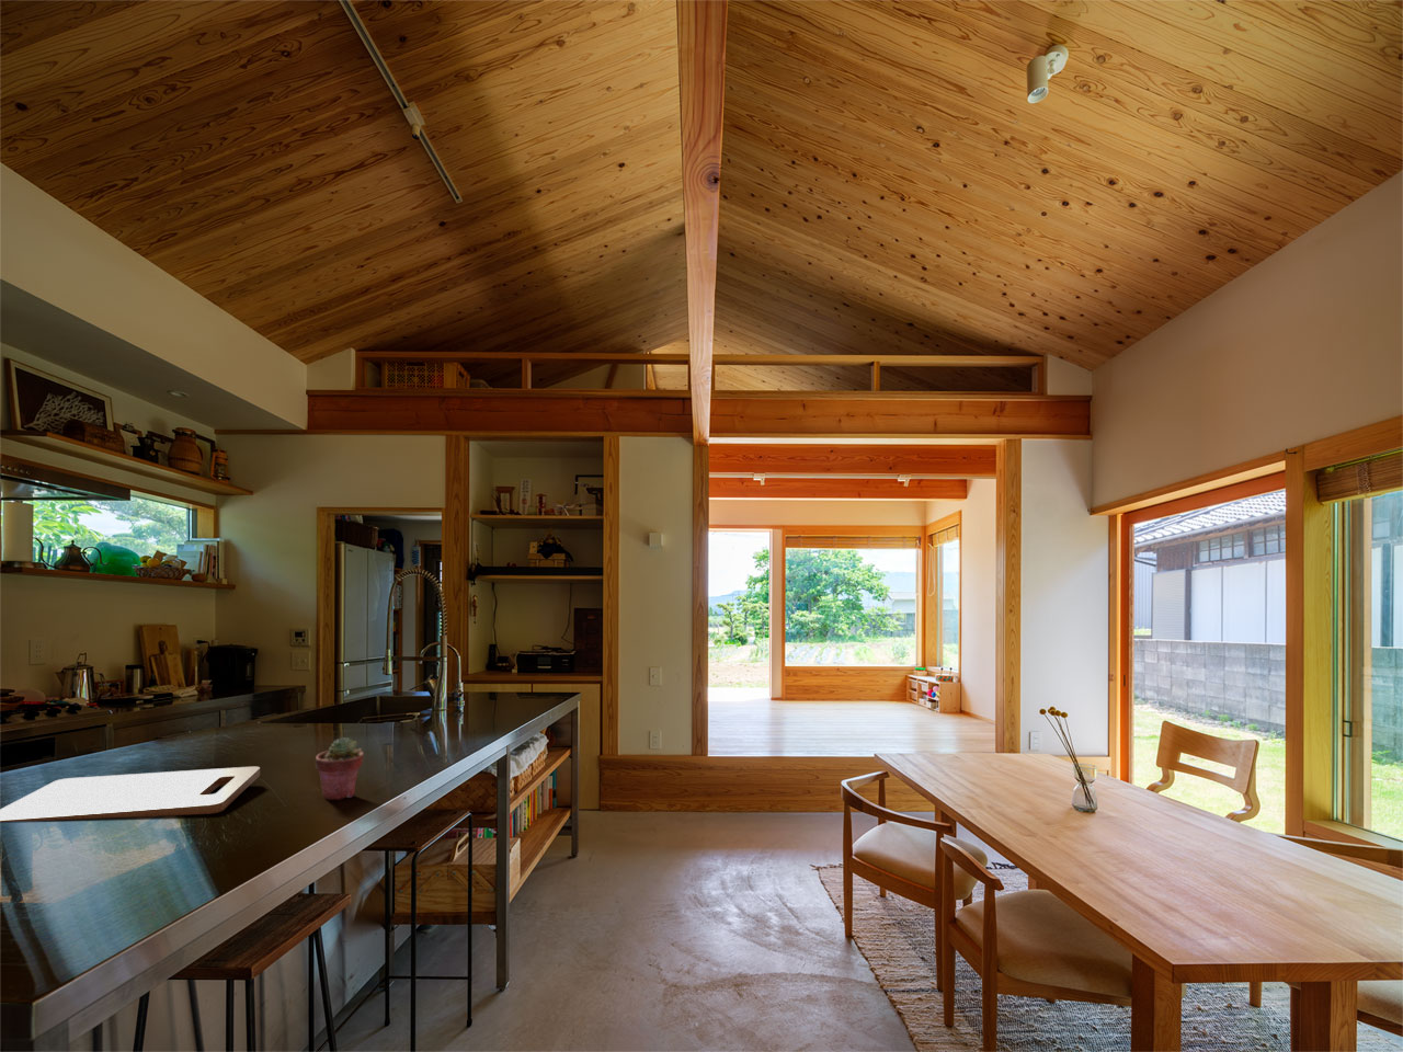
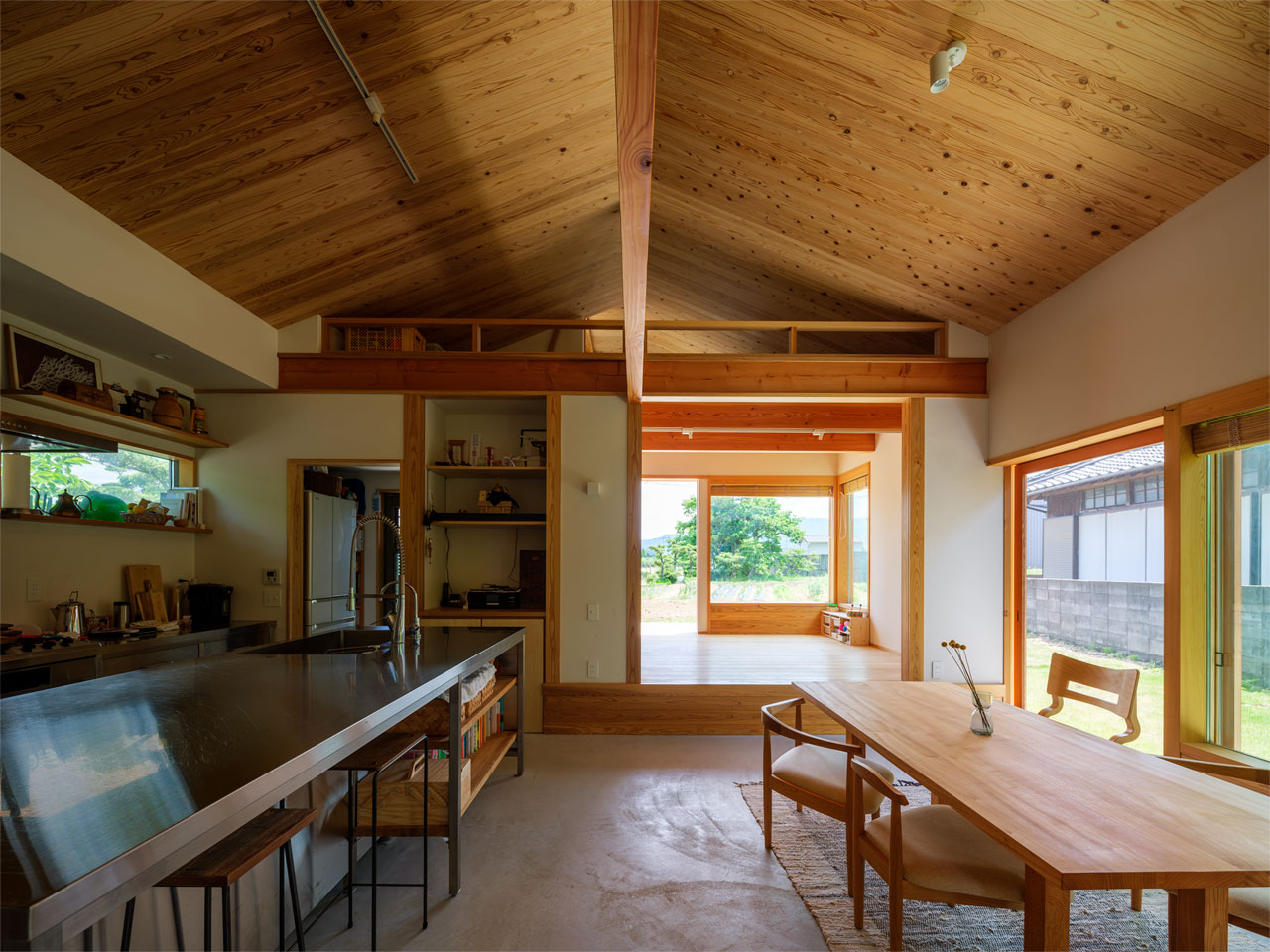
- potted succulent [315,736,365,801]
- cutting board [0,766,261,823]
